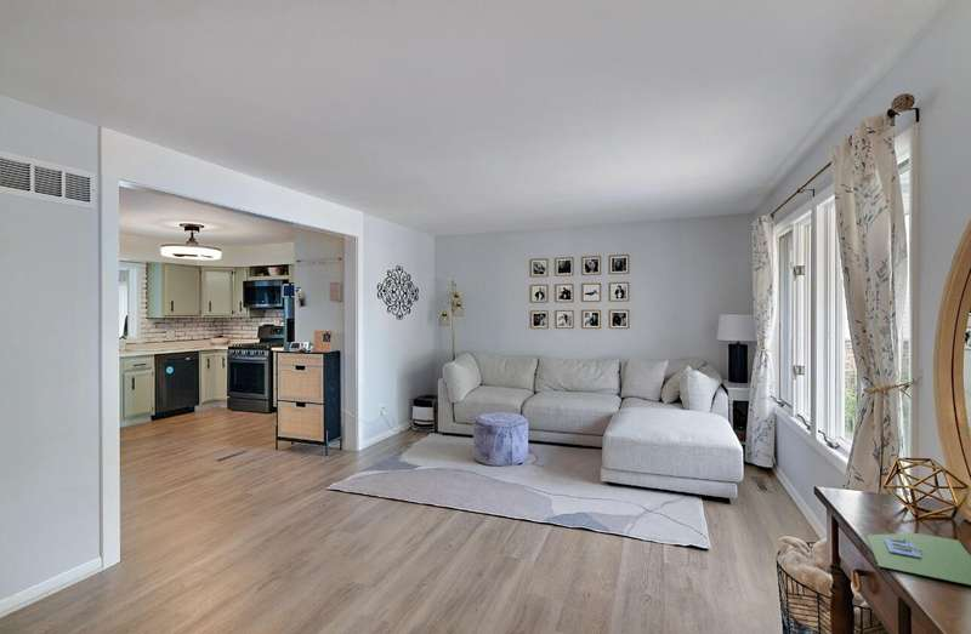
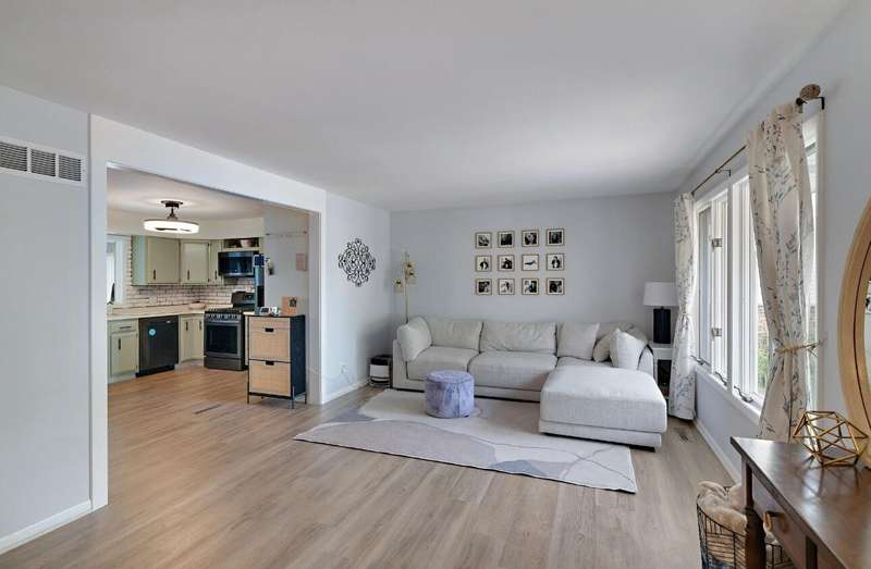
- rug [865,532,971,587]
